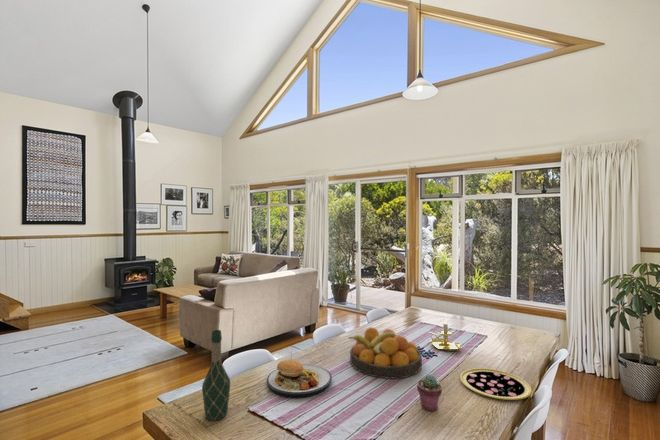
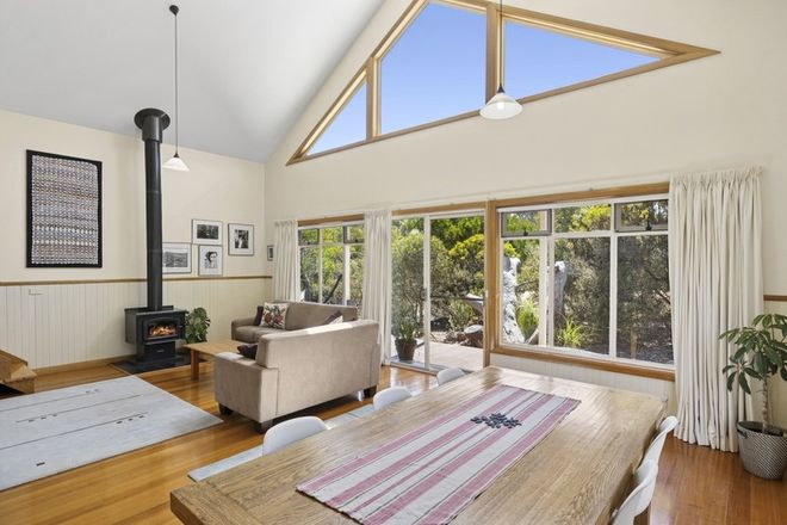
- potted succulent [416,374,443,412]
- wine bottle [201,329,231,421]
- pizza [459,367,533,401]
- plate [266,349,333,399]
- candle holder [428,315,462,352]
- fruit bowl [348,326,423,380]
